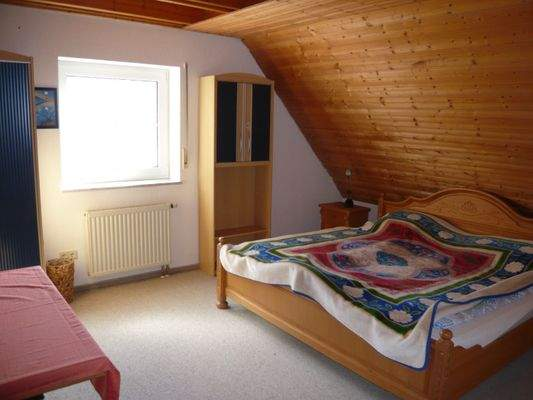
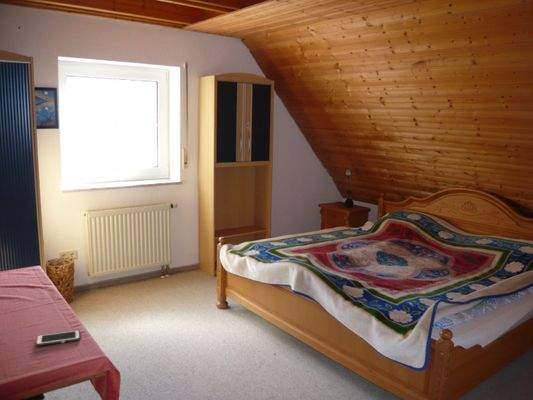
+ cell phone [35,329,81,347]
